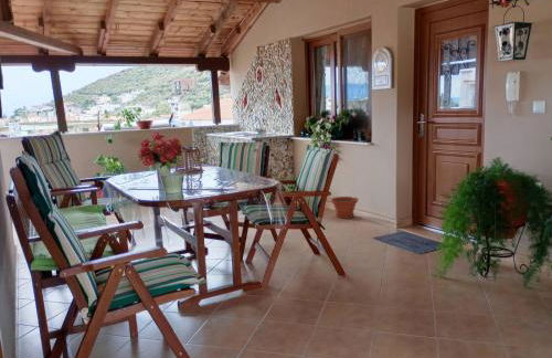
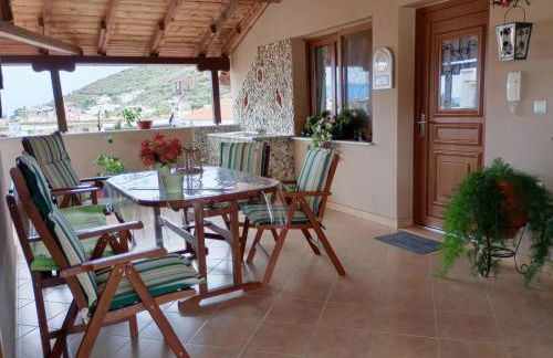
- plant pot [330,196,359,220]
